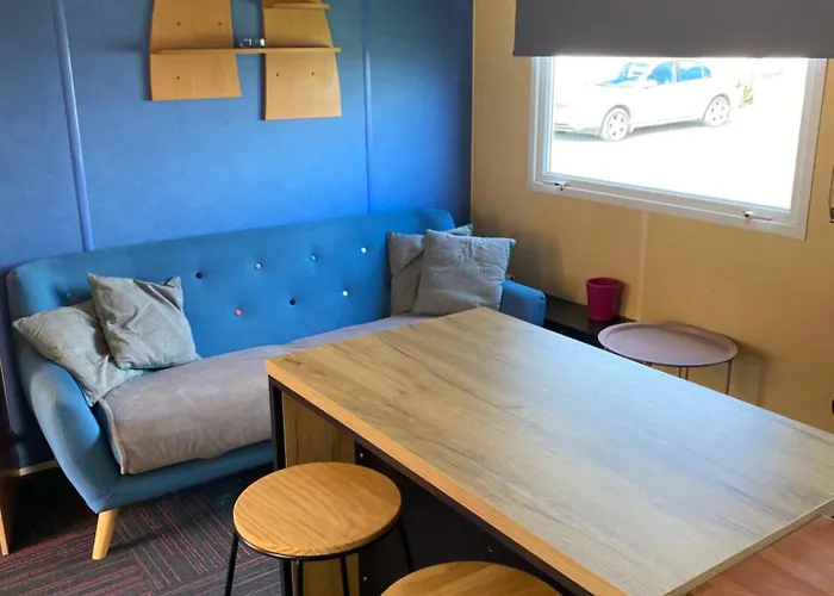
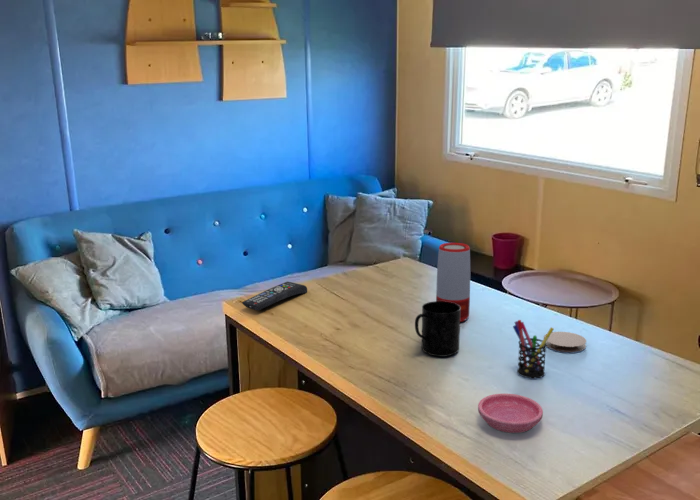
+ remote control [241,281,308,311]
+ mug [414,300,461,357]
+ saucer [477,393,544,434]
+ speaker [435,242,471,323]
+ pen holder [512,319,555,379]
+ coaster [543,331,587,353]
